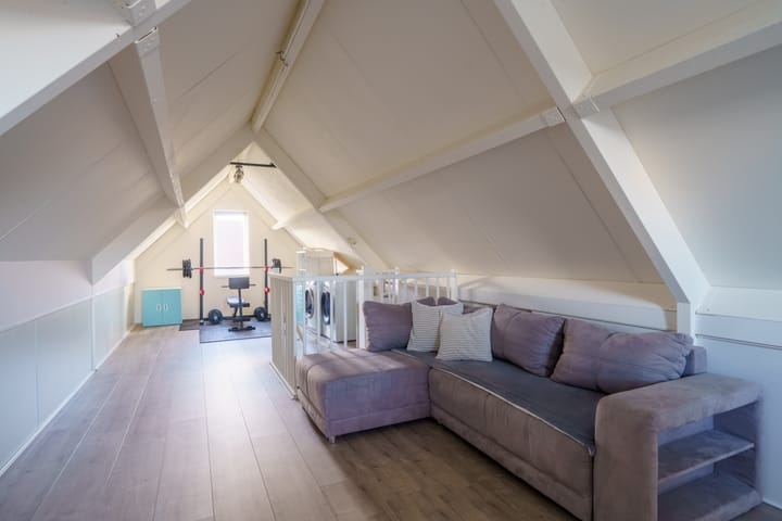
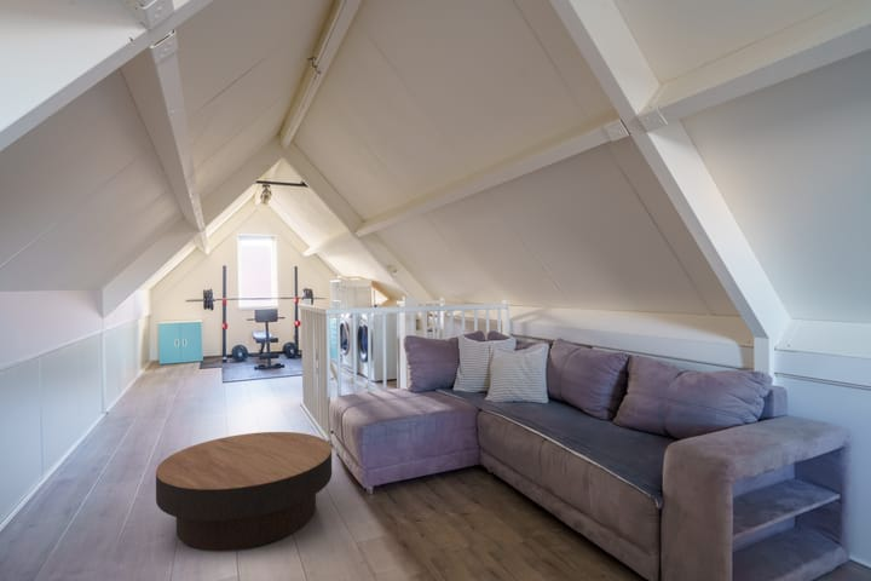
+ coffee table [155,431,333,552]
